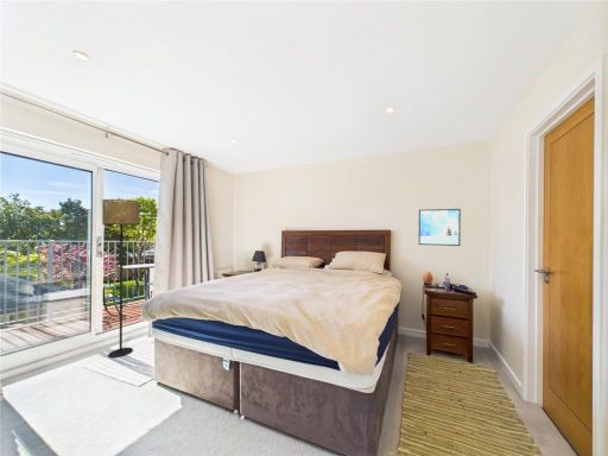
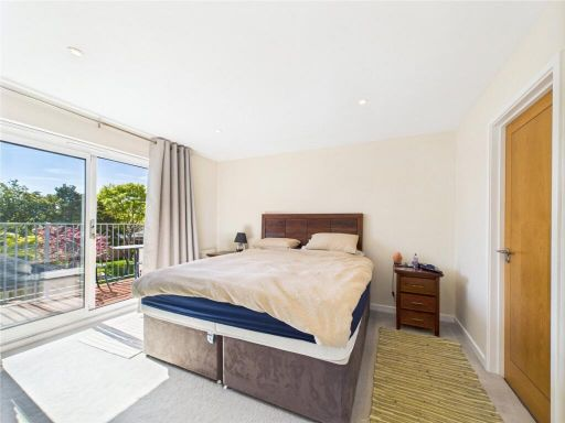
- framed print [418,208,462,247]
- floor lamp [101,198,141,359]
